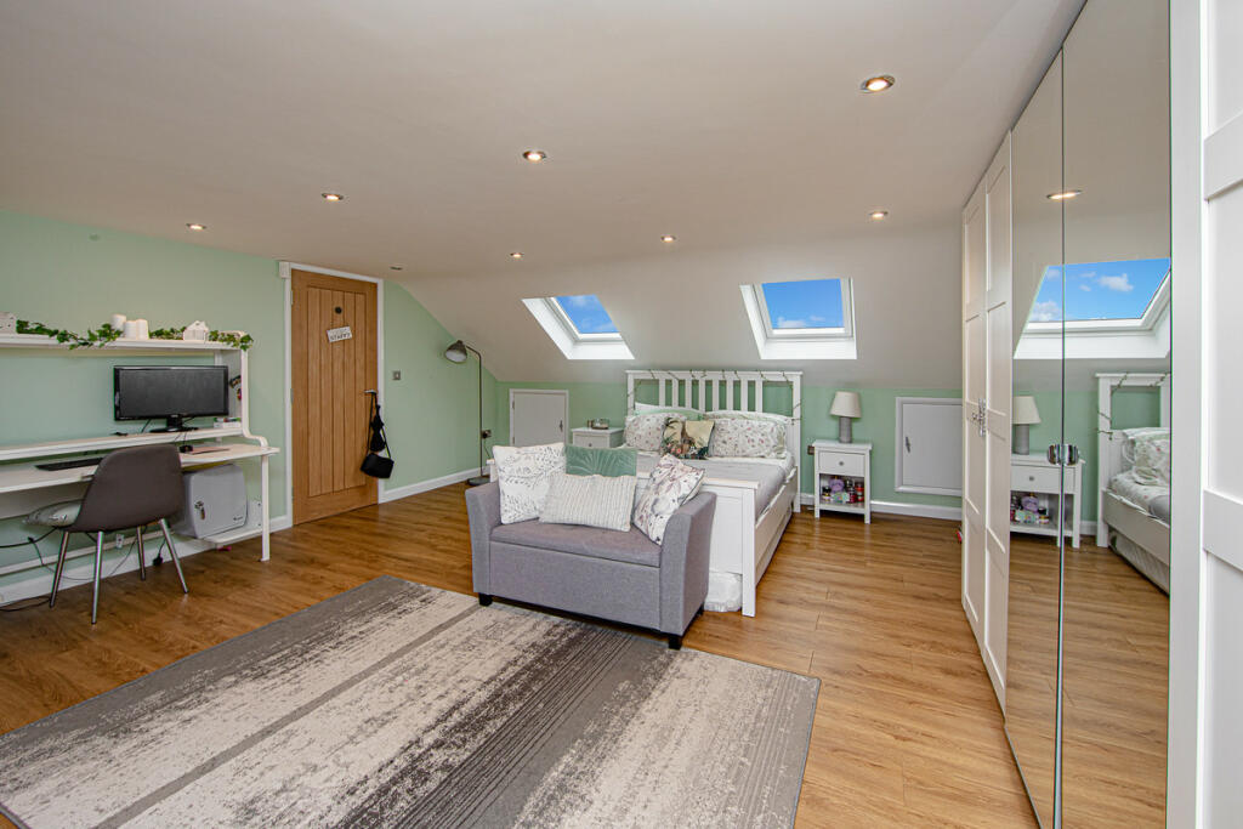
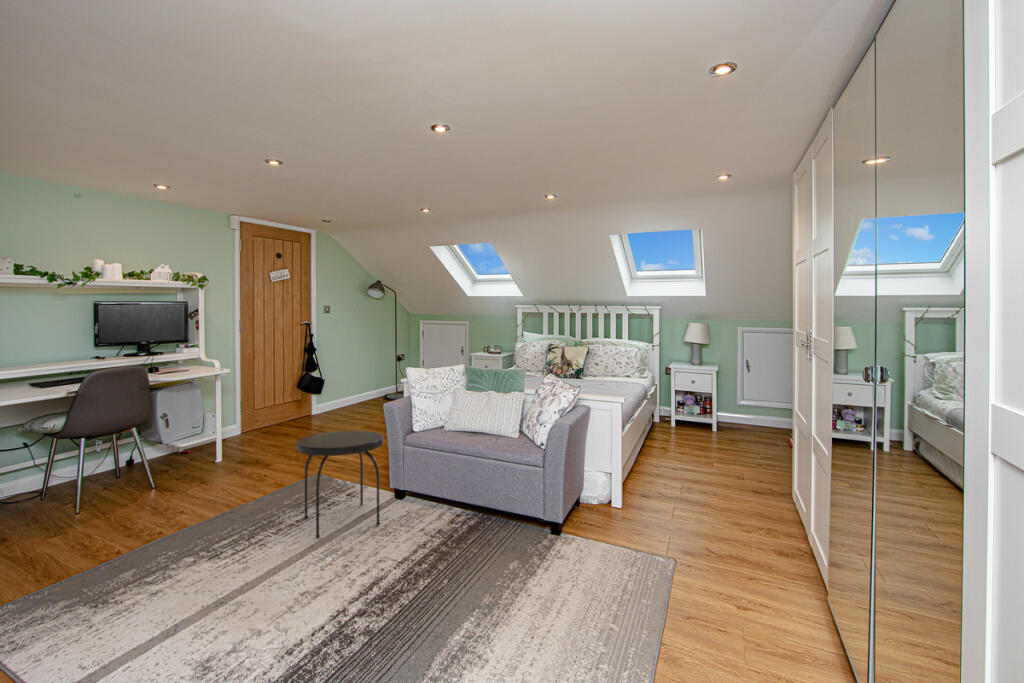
+ side table [295,430,385,540]
